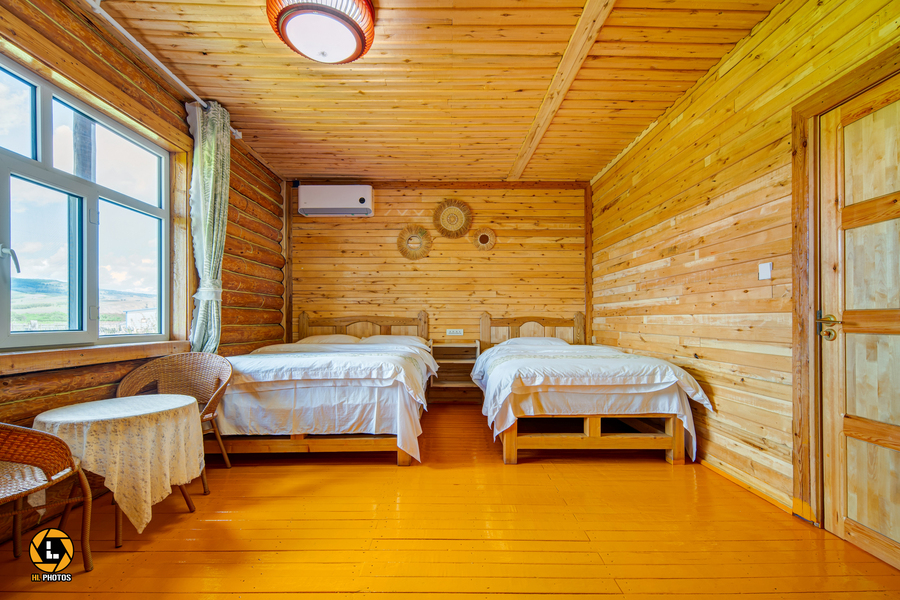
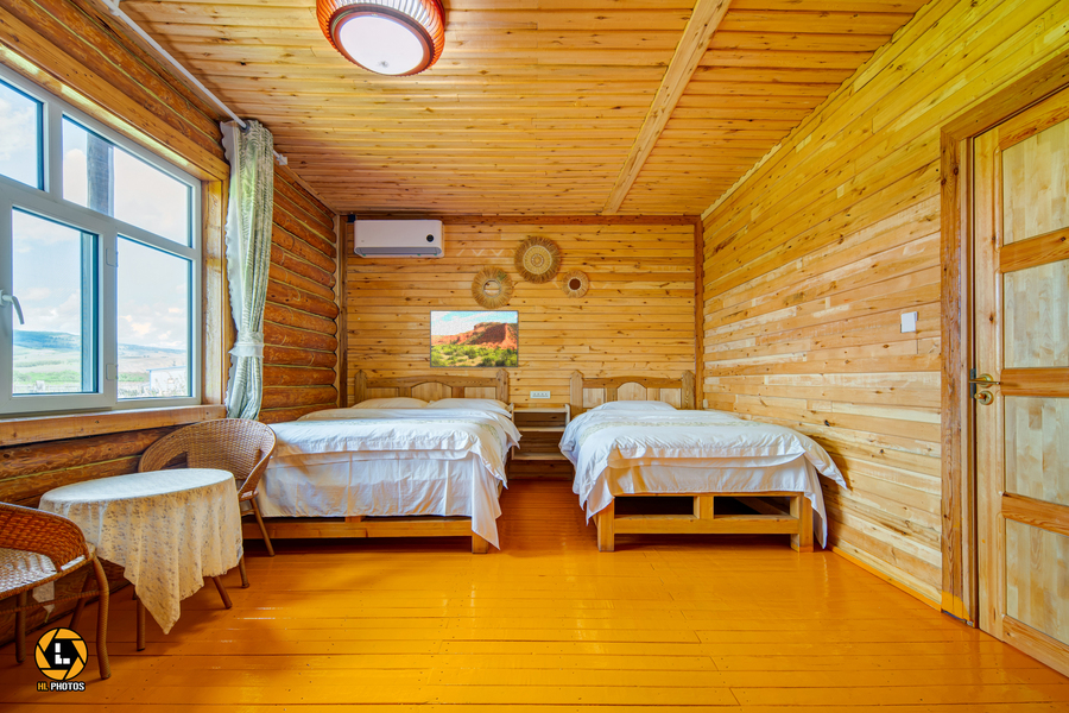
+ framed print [429,309,520,368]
